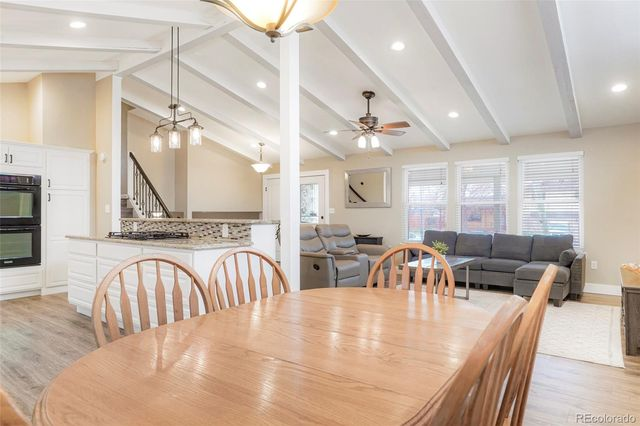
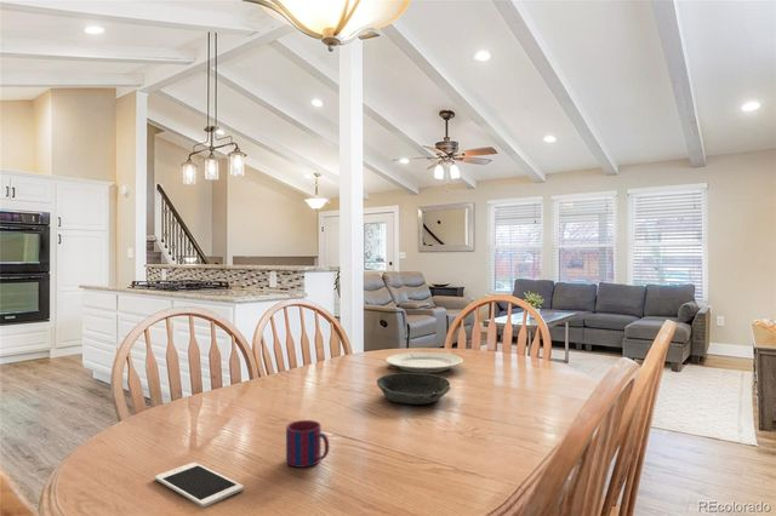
+ cell phone [154,461,245,508]
+ chinaware [384,351,463,374]
+ bowl [376,372,451,406]
+ mug [285,419,330,469]
